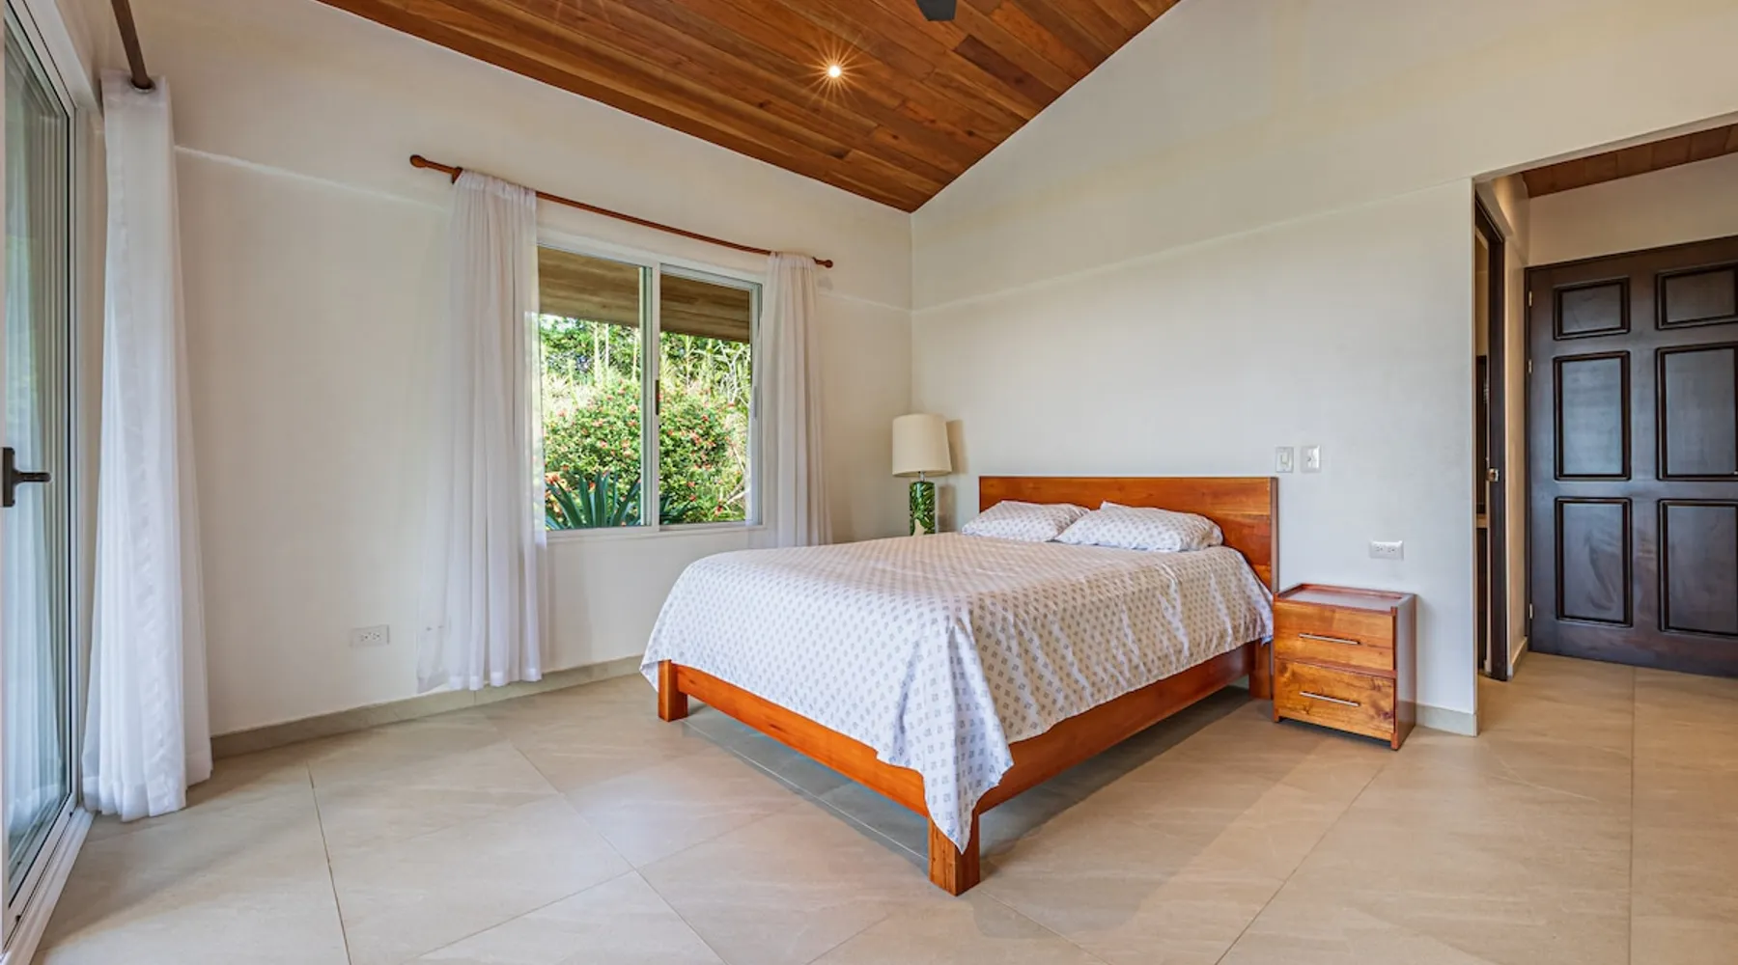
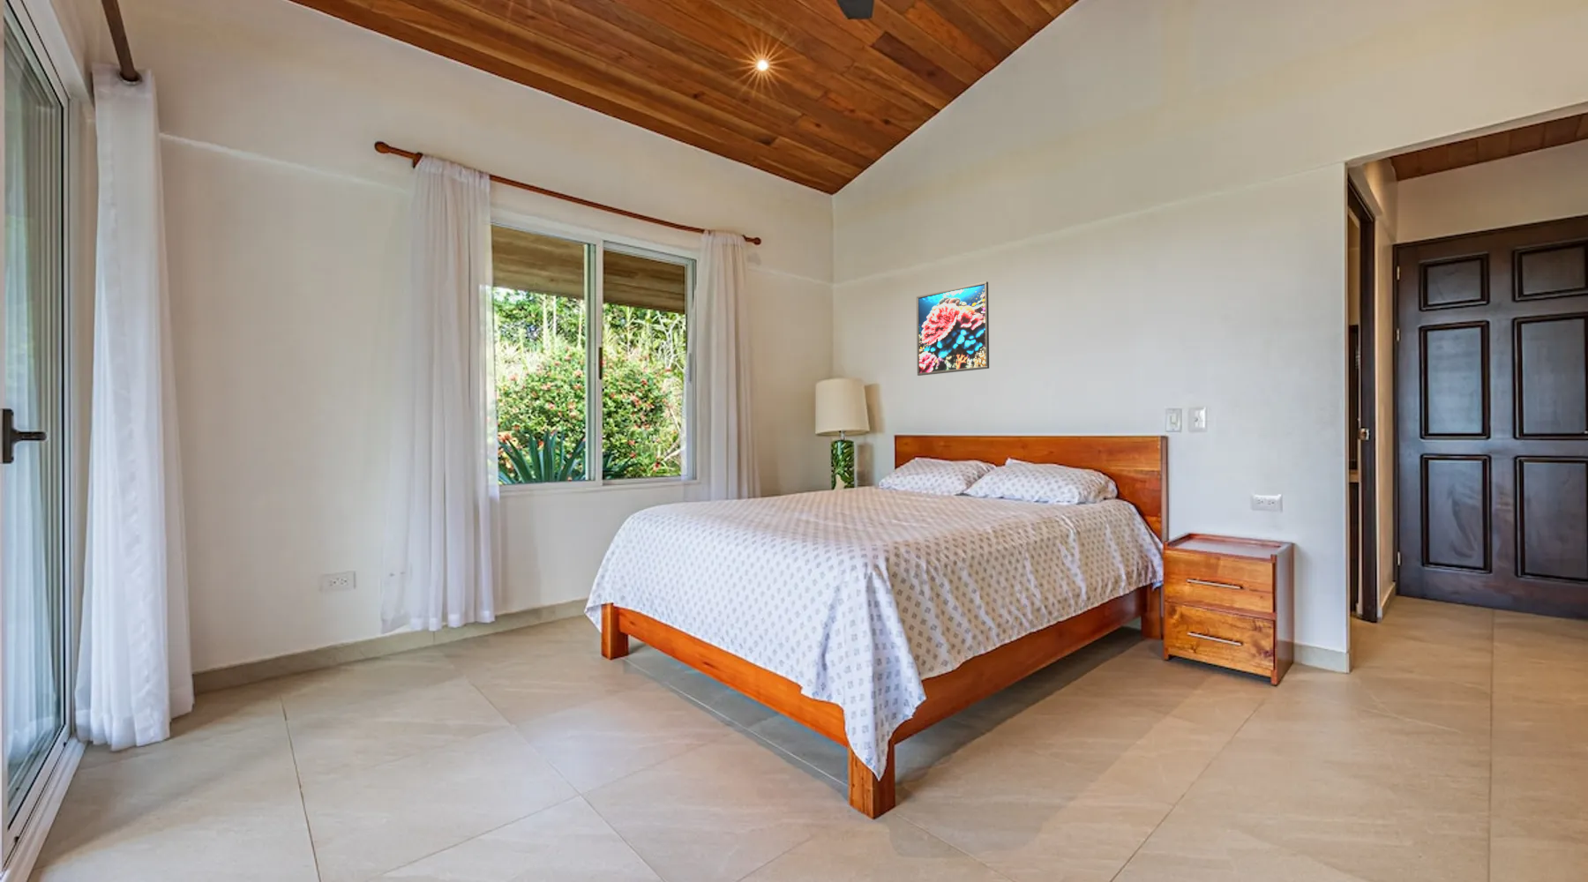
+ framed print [916,280,990,377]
